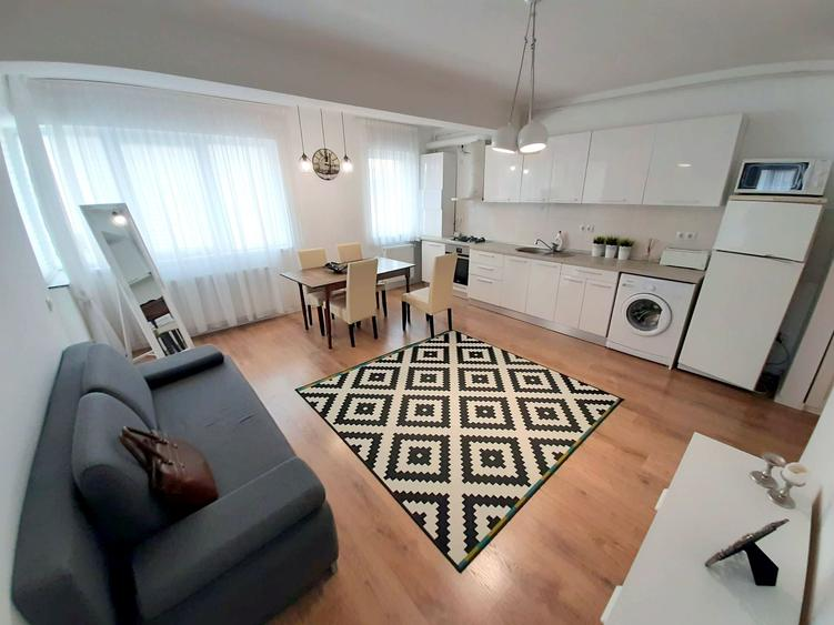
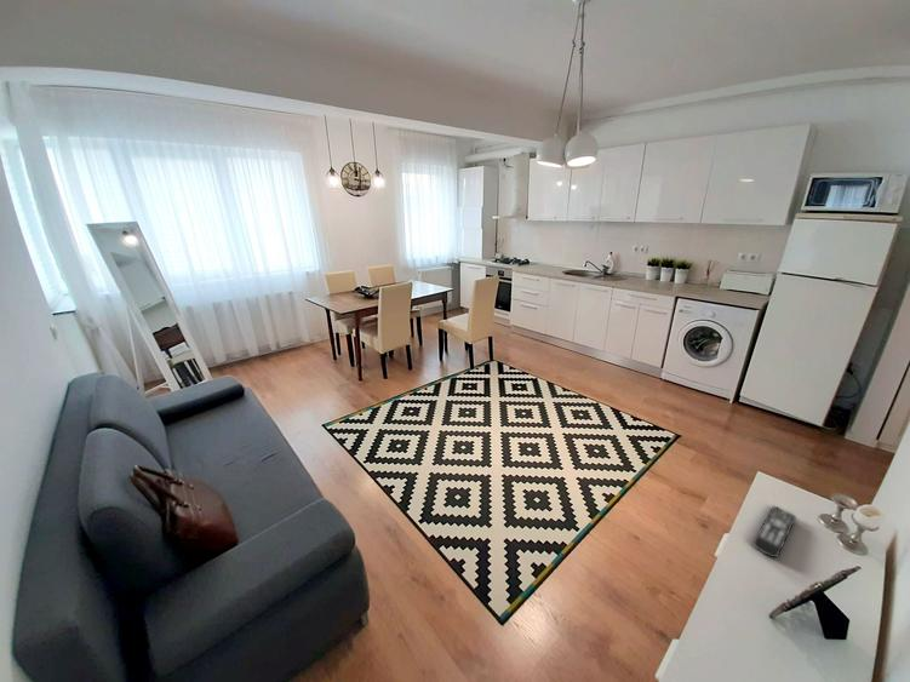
+ remote control [751,505,797,558]
